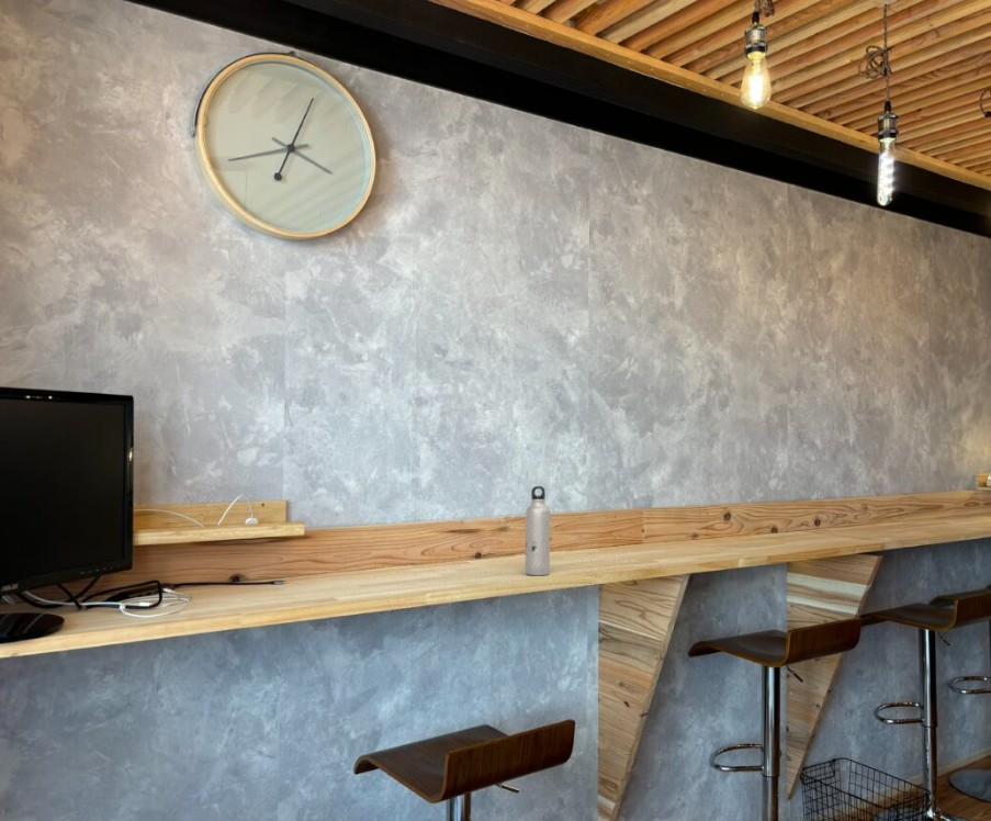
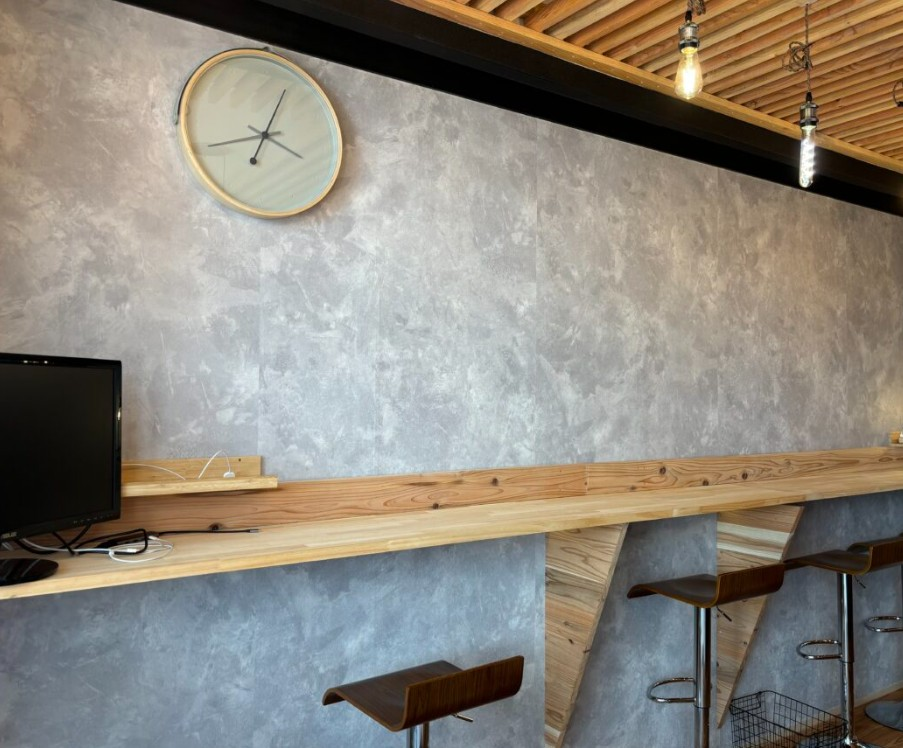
- water bottle [525,485,551,577]
